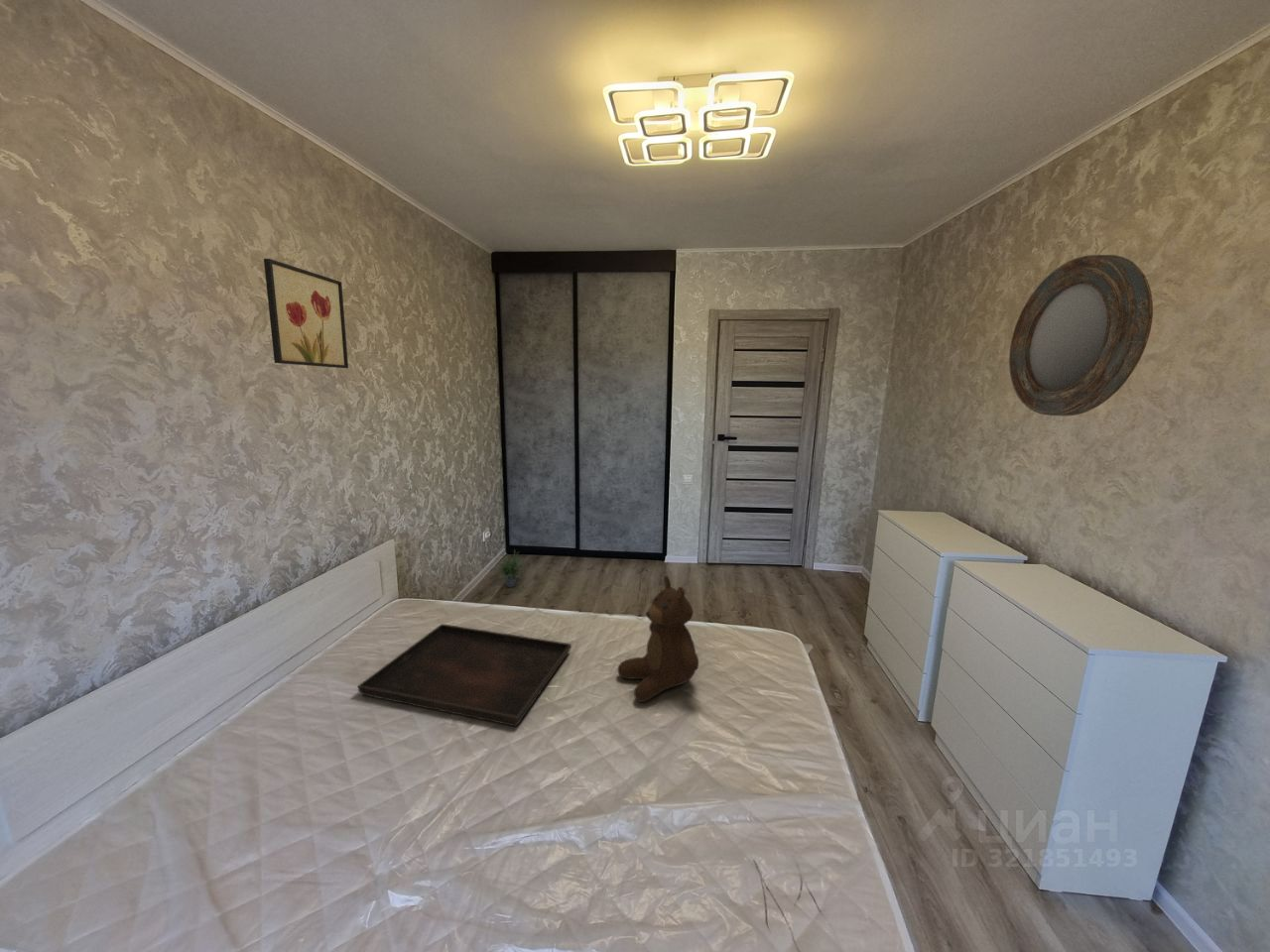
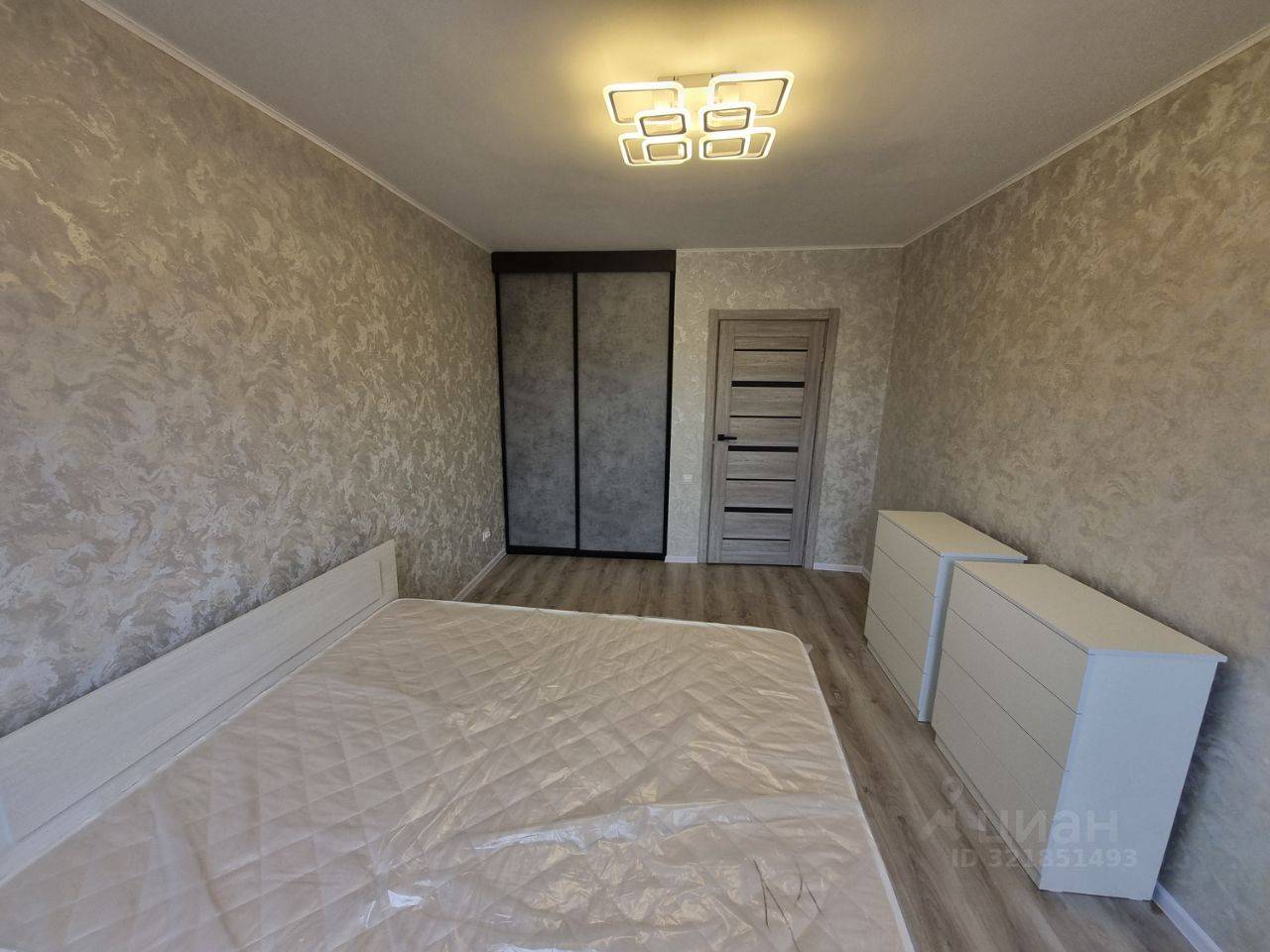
- home mirror [1008,254,1154,416]
- wall art [263,258,349,369]
- potted plant [490,549,531,588]
- teddy bear [617,575,699,703]
- serving tray [357,623,572,728]
